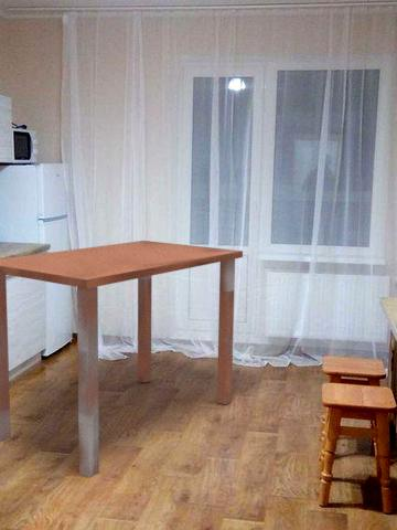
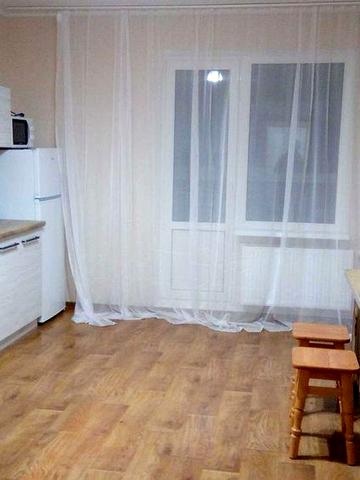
- dining table [0,240,244,479]
